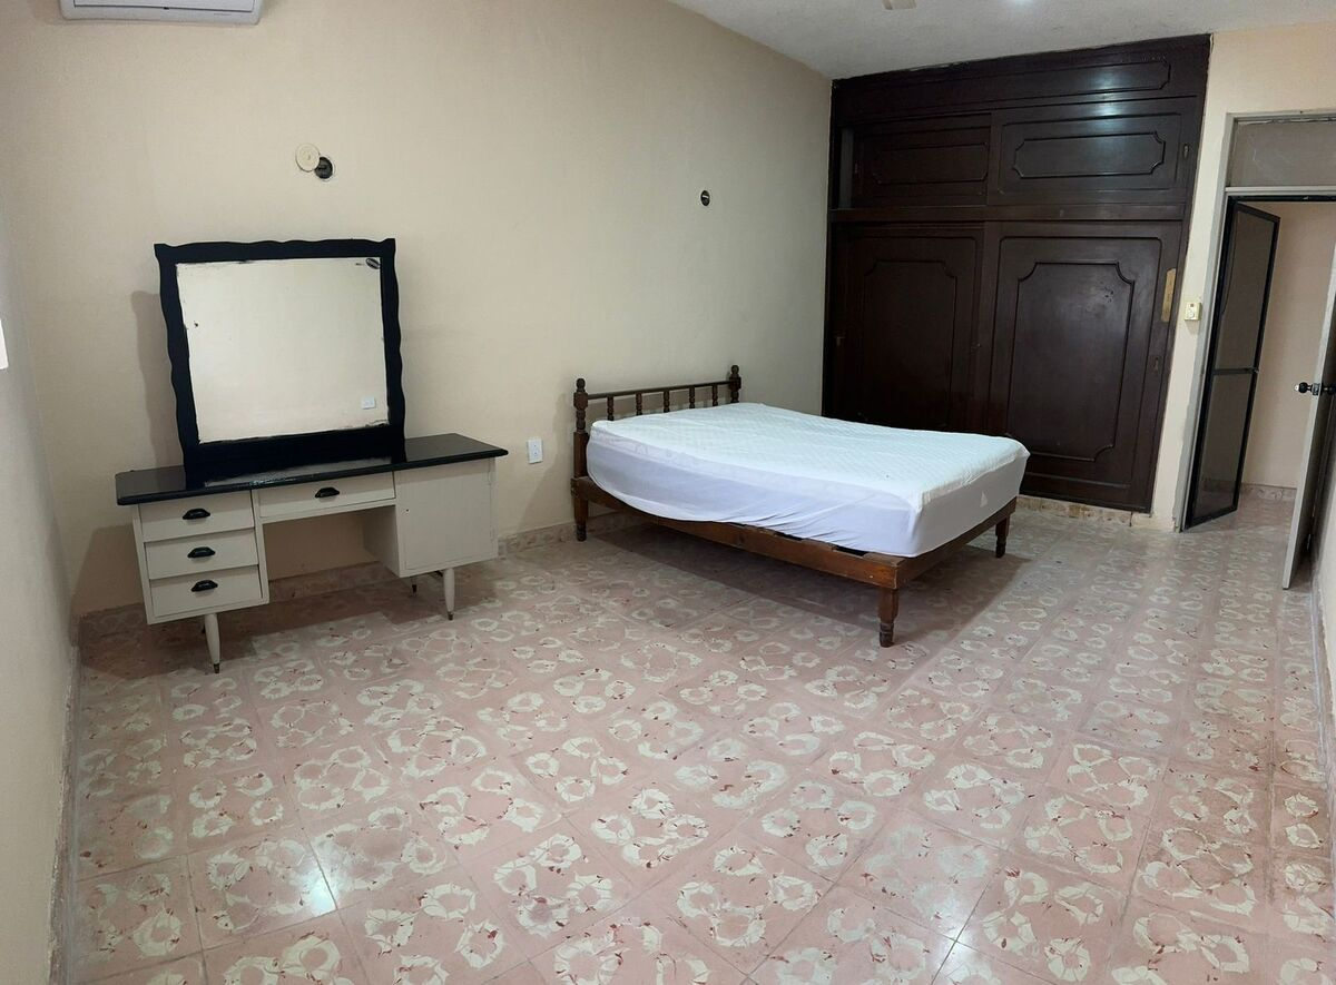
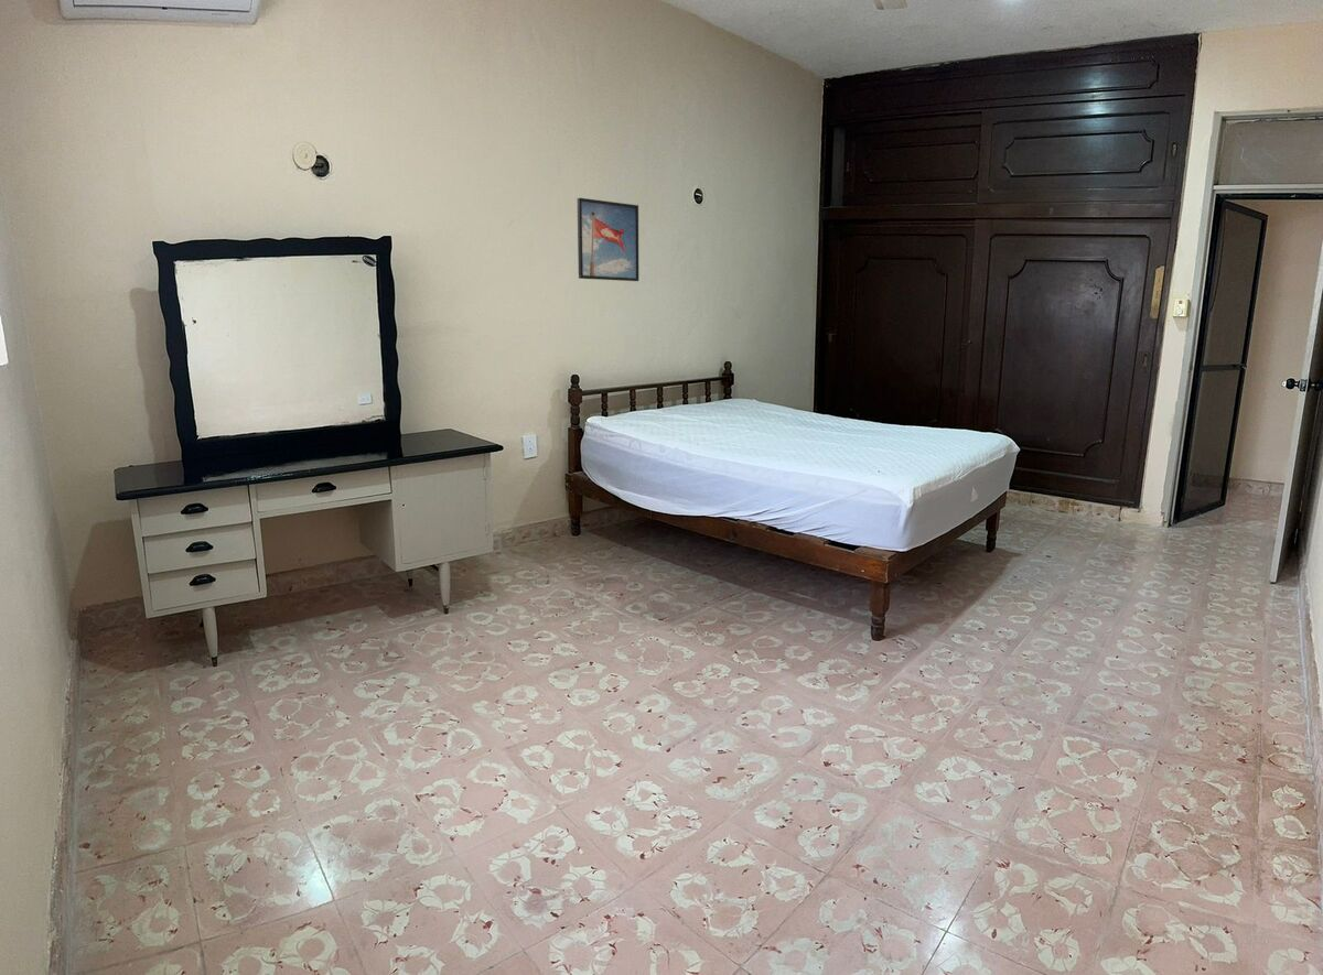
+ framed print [576,197,639,282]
